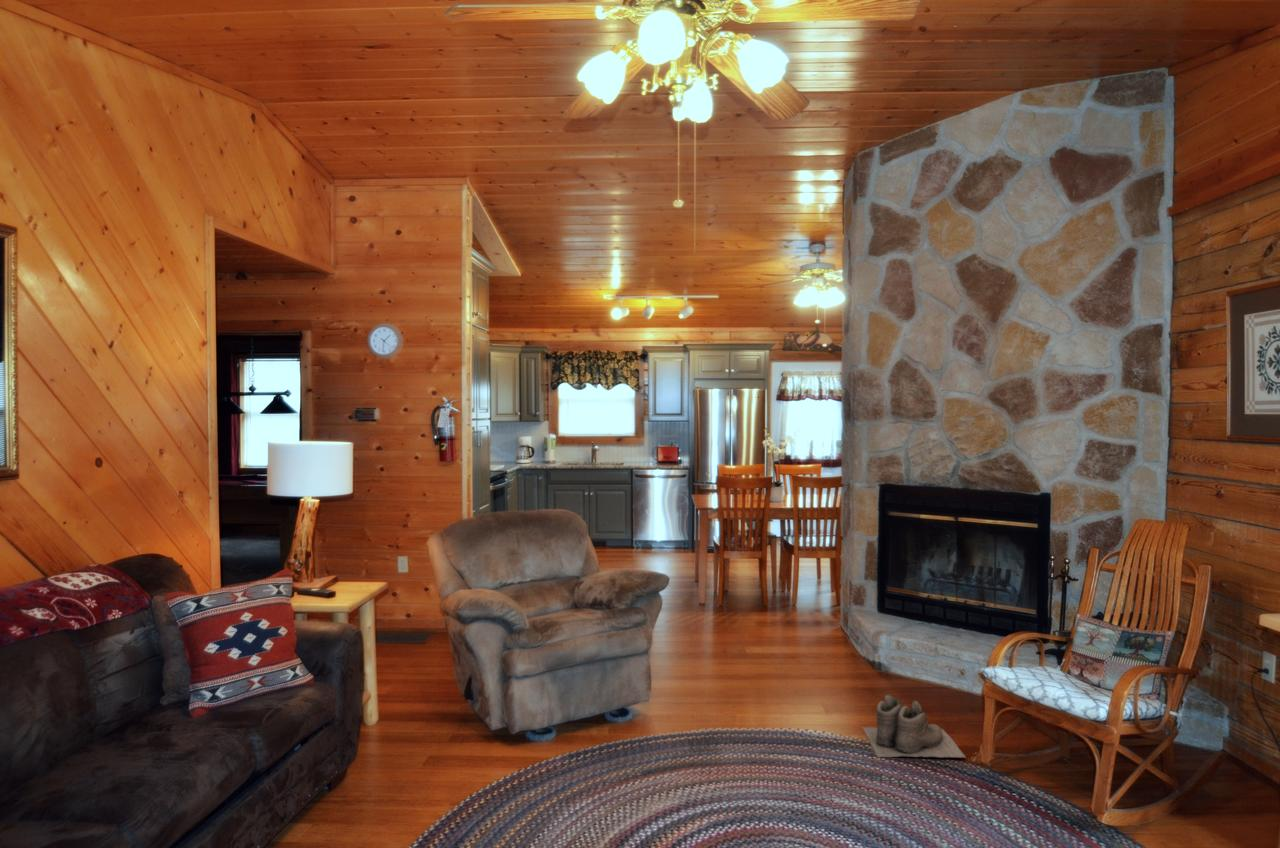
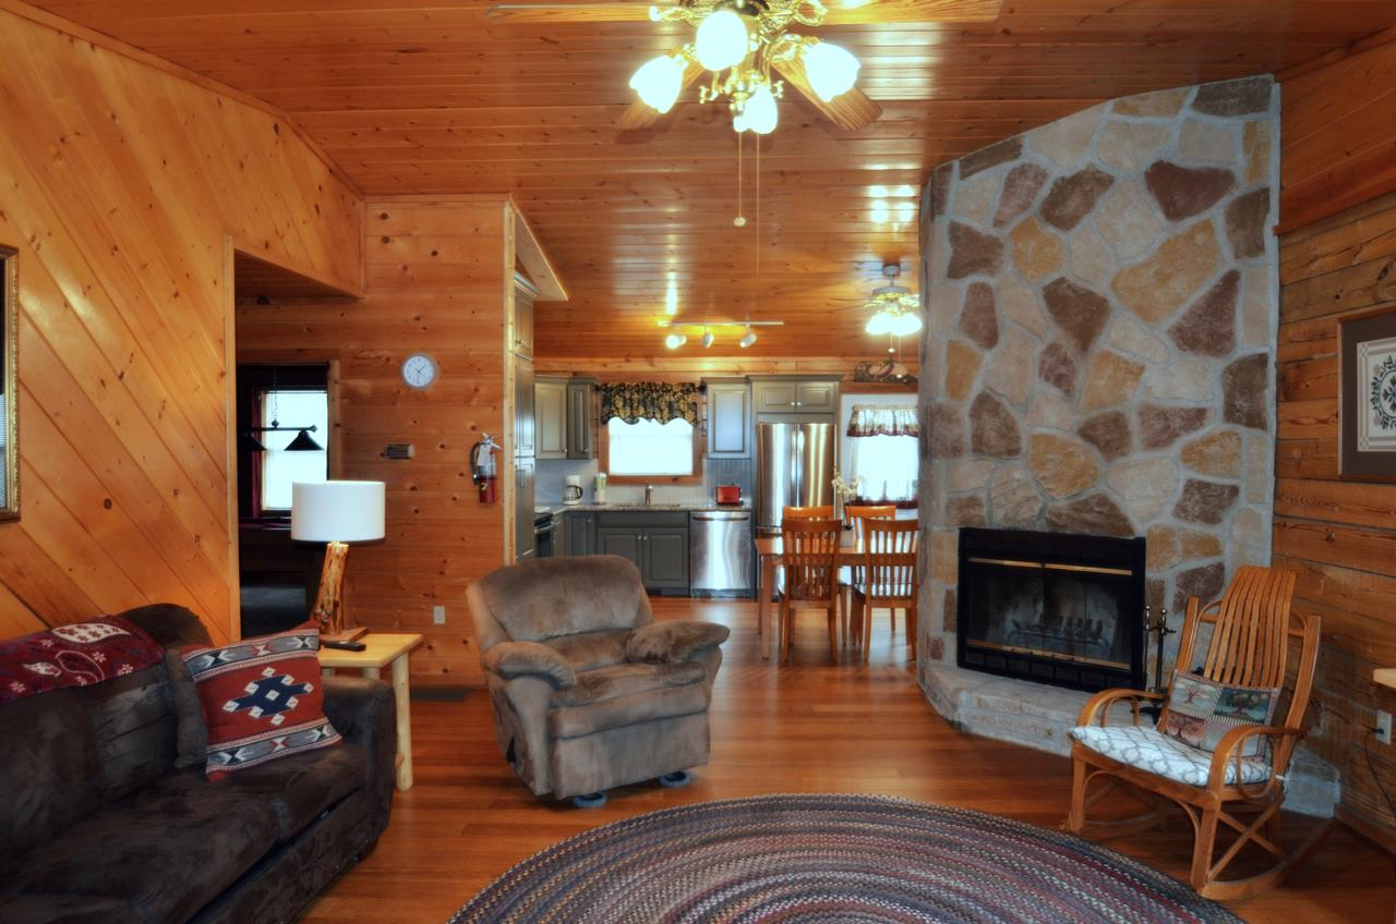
- boots [861,694,967,759]
